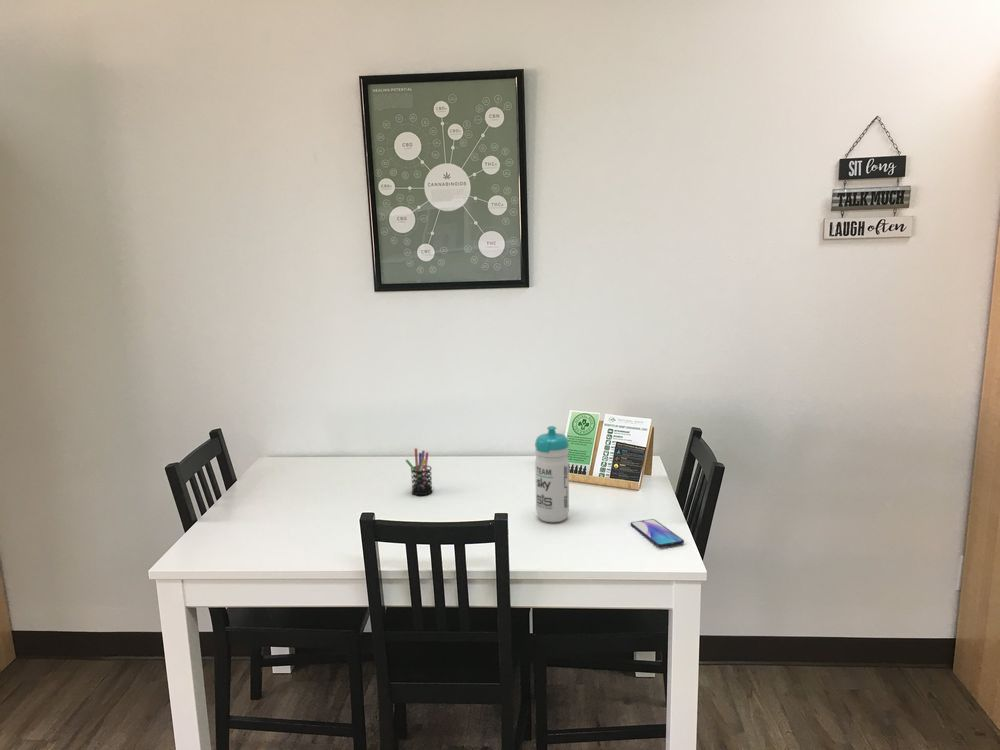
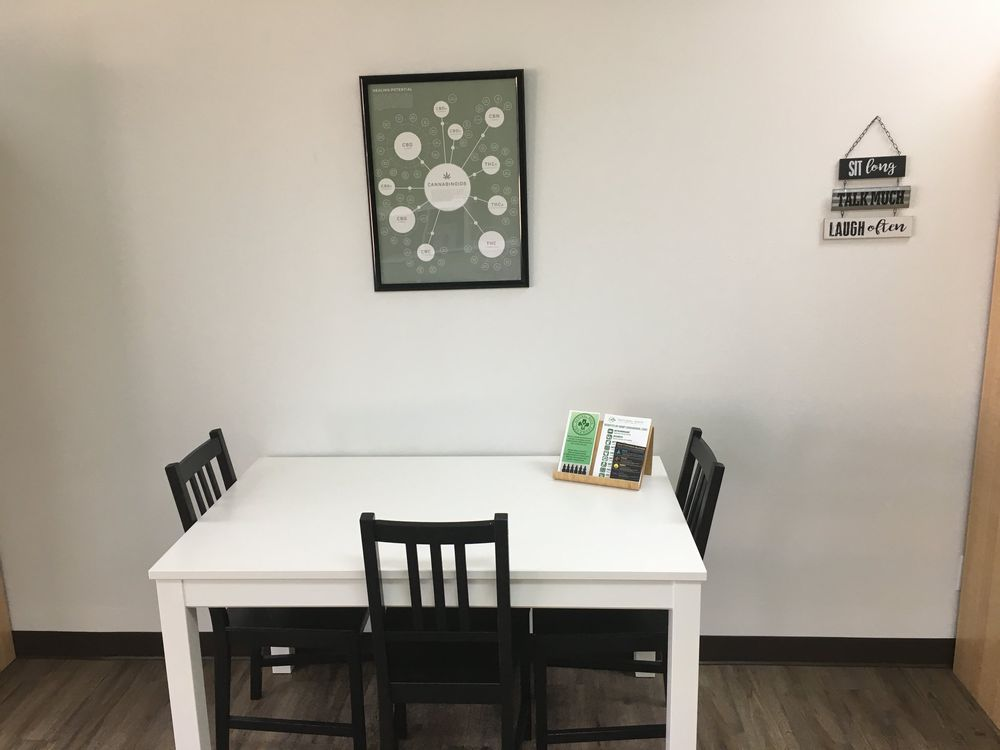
- pen holder [405,447,433,496]
- smartphone [630,518,685,548]
- water bottle [534,425,570,523]
